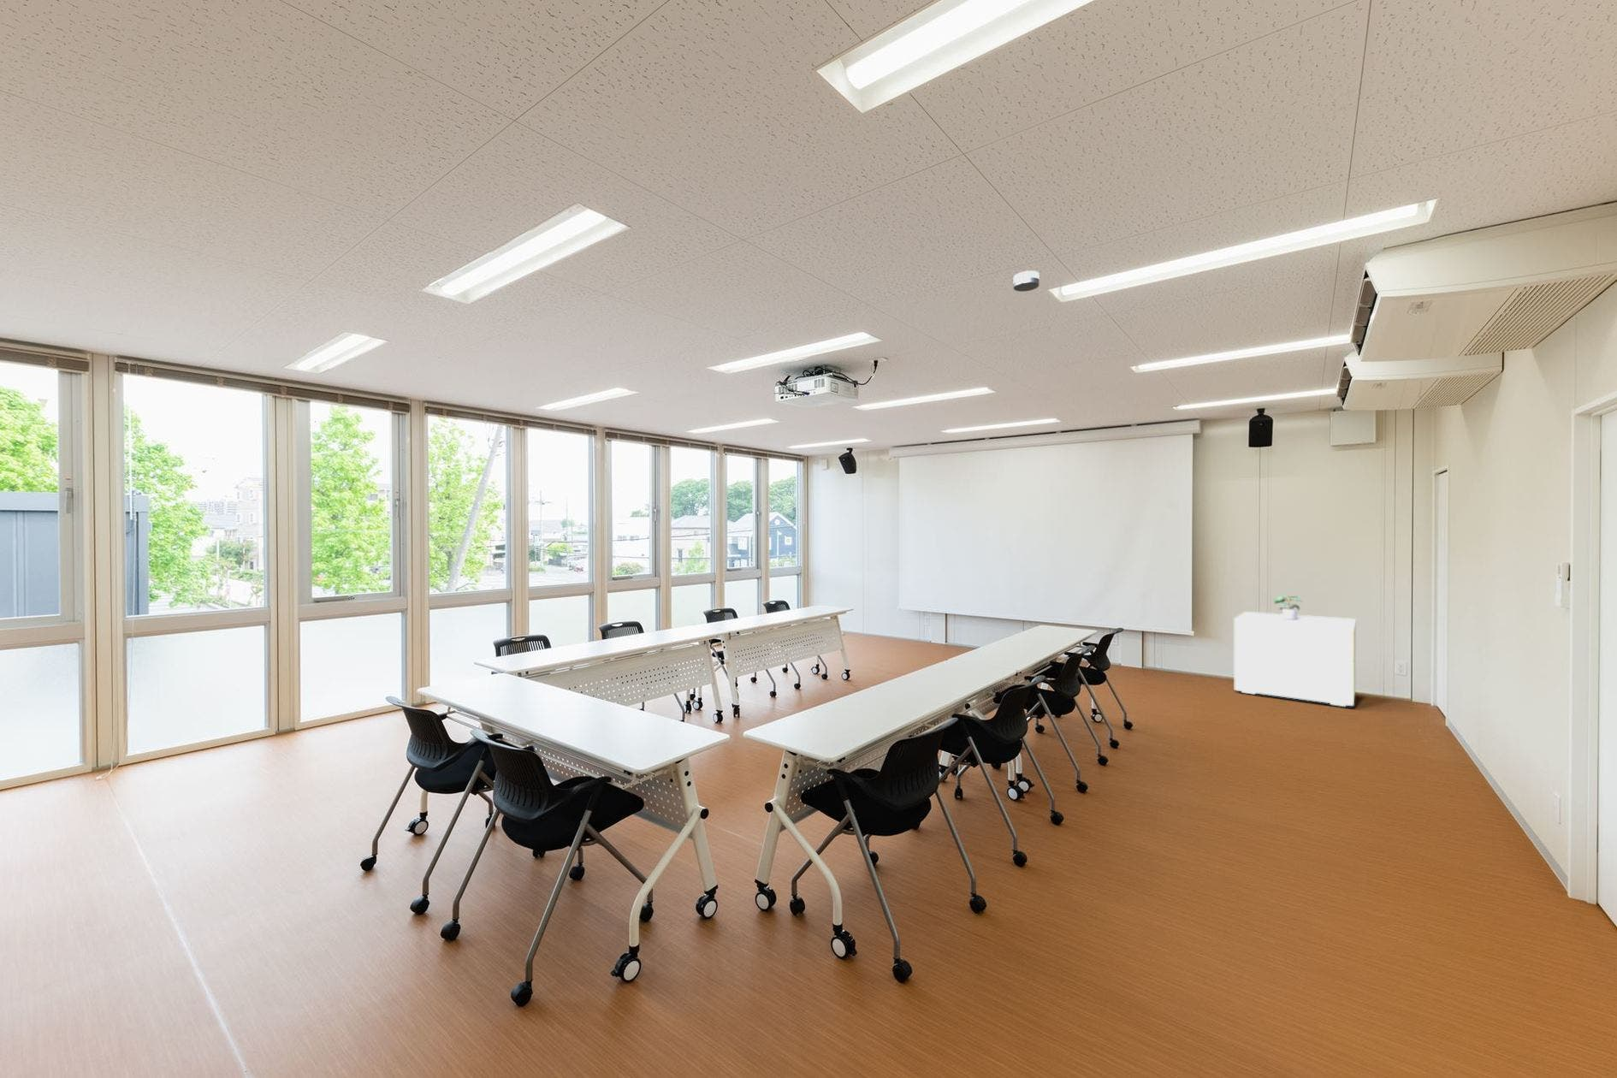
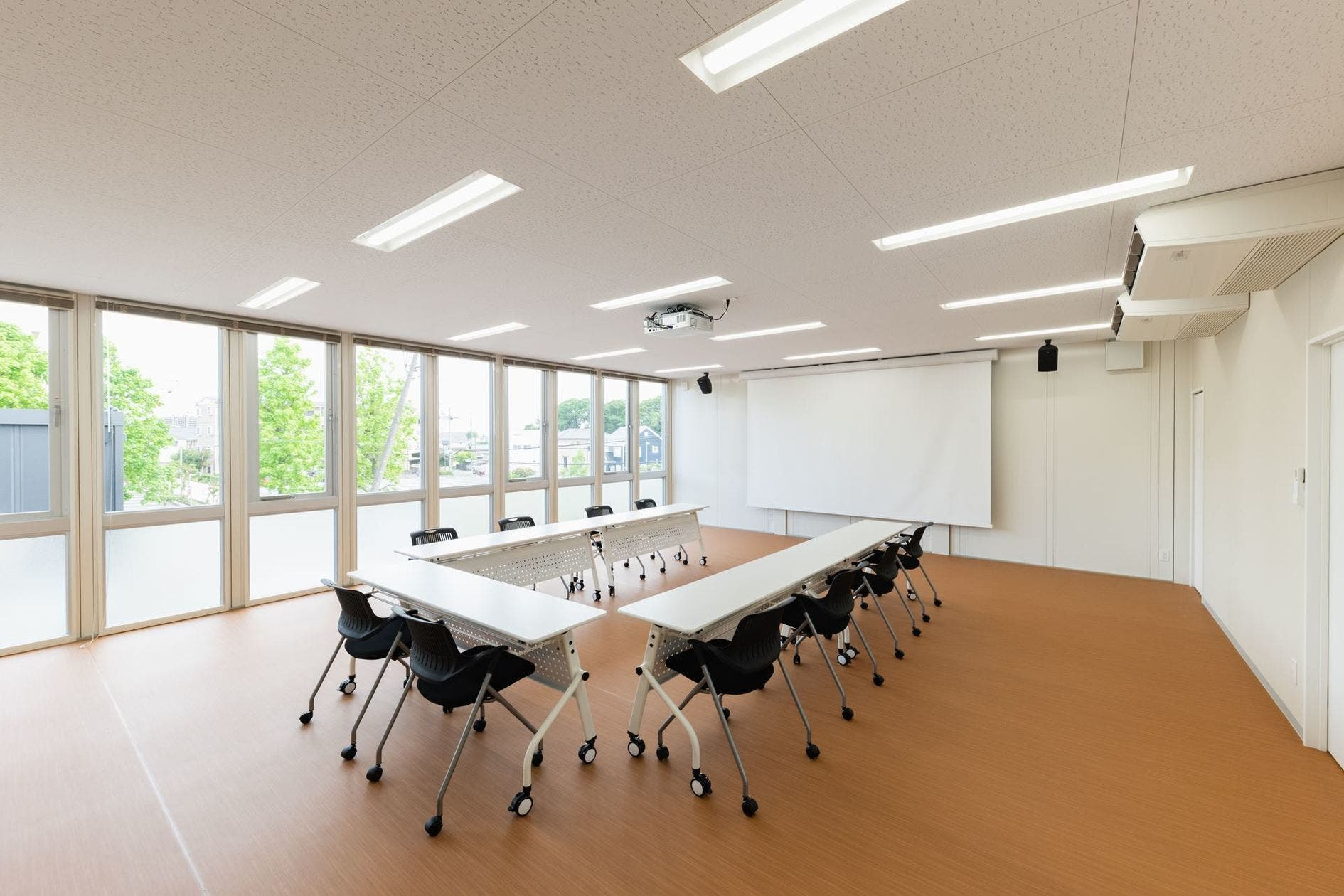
- potted plant [1272,594,1304,621]
- smoke detector [1012,270,1041,292]
- nightstand [1233,611,1357,707]
